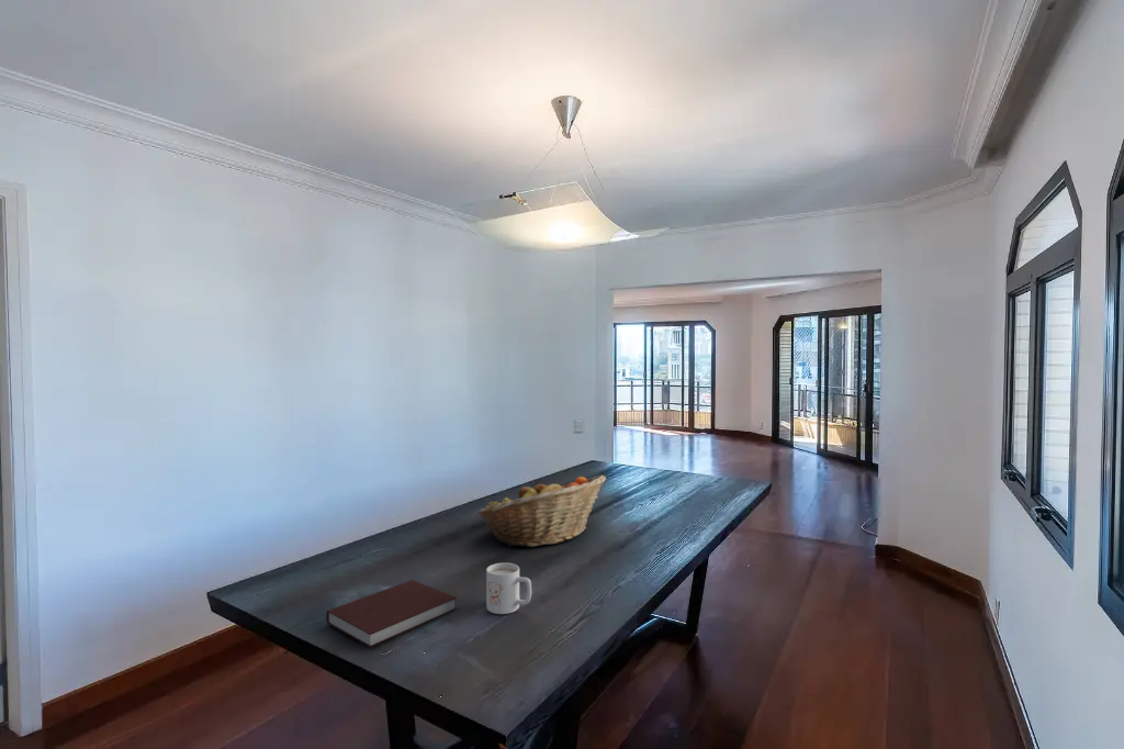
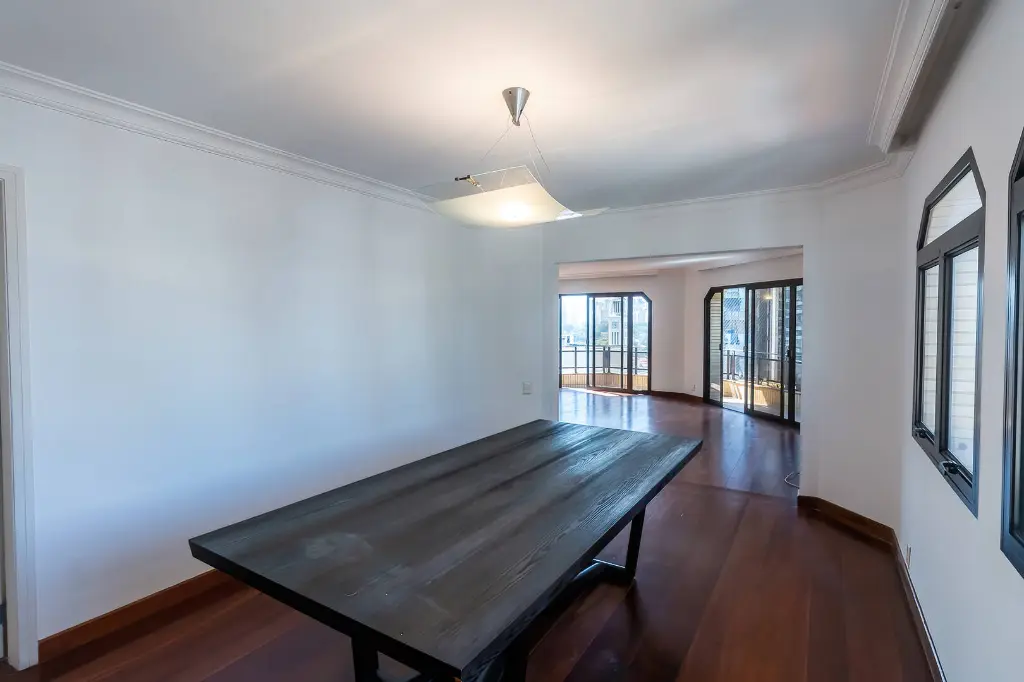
- mug [485,562,532,615]
- notebook [325,579,458,649]
- fruit basket [476,474,607,548]
